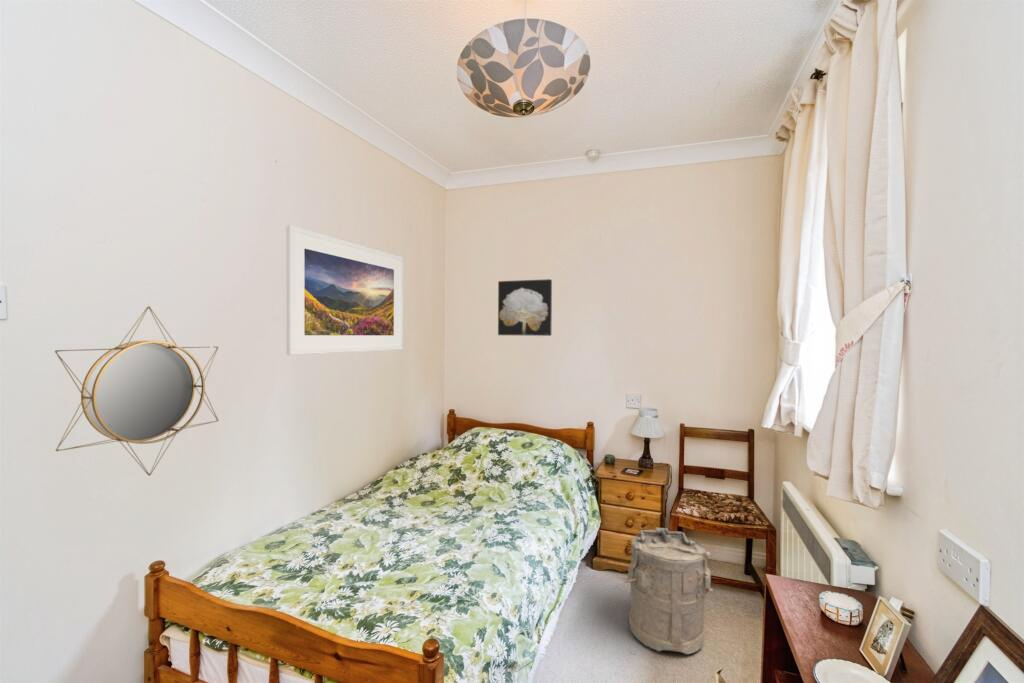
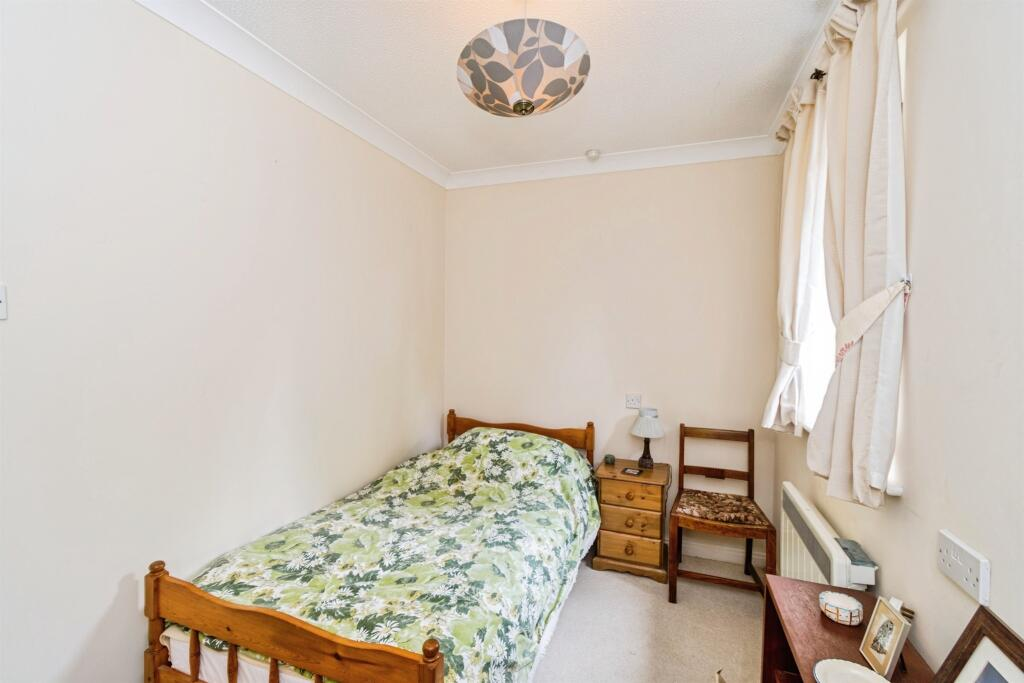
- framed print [285,224,404,356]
- home mirror [54,305,220,477]
- laundry hamper [623,526,714,656]
- wall art [497,278,553,337]
